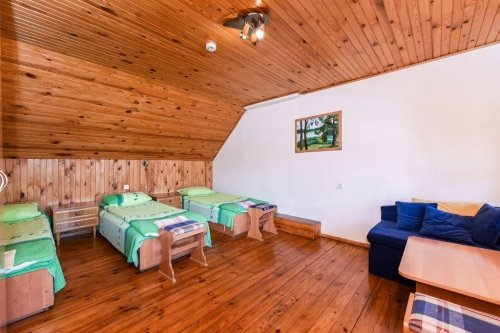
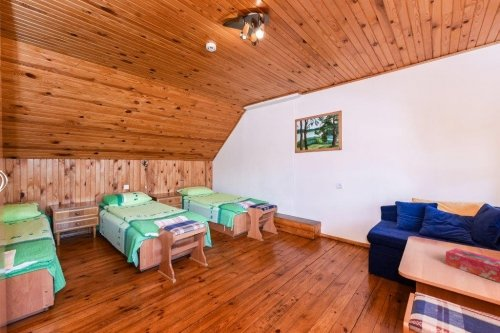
+ tissue box [445,247,500,283]
